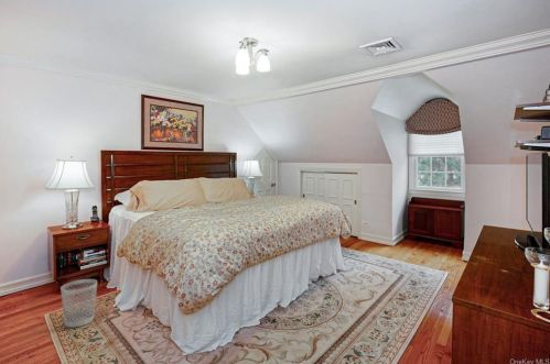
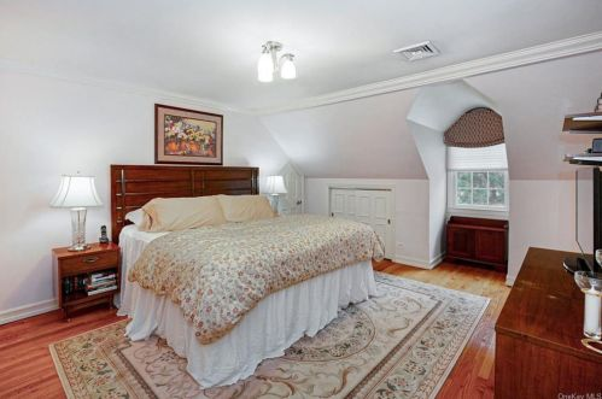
- wastebasket [60,278,98,329]
